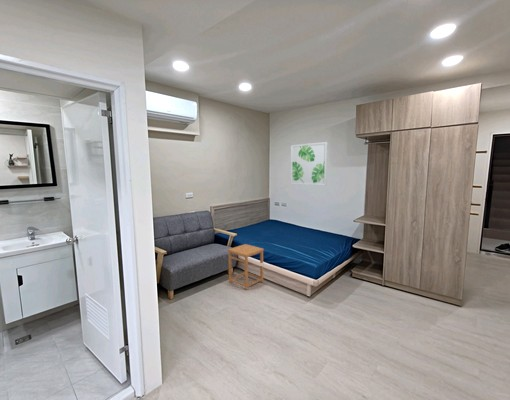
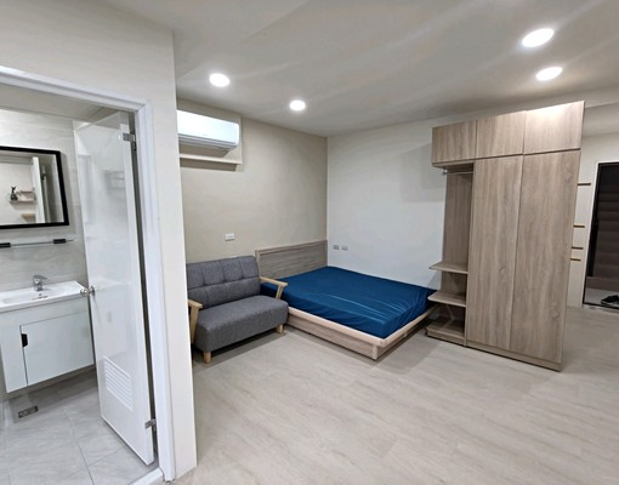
- side table [227,243,265,291]
- wall art [290,141,329,186]
